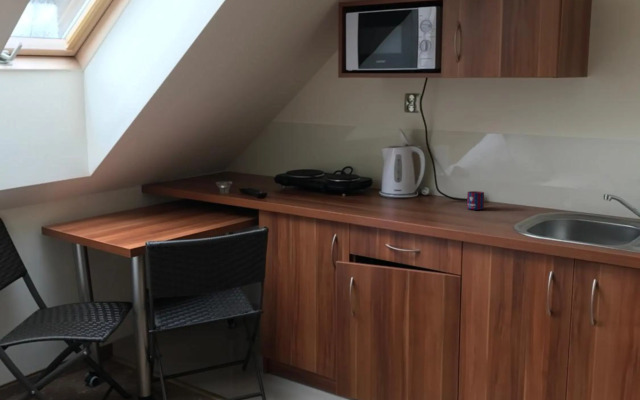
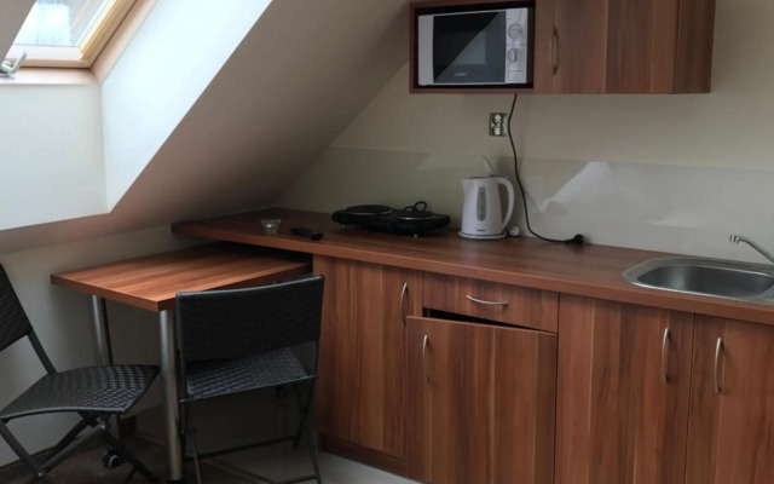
- mug [466,190,485,211]
